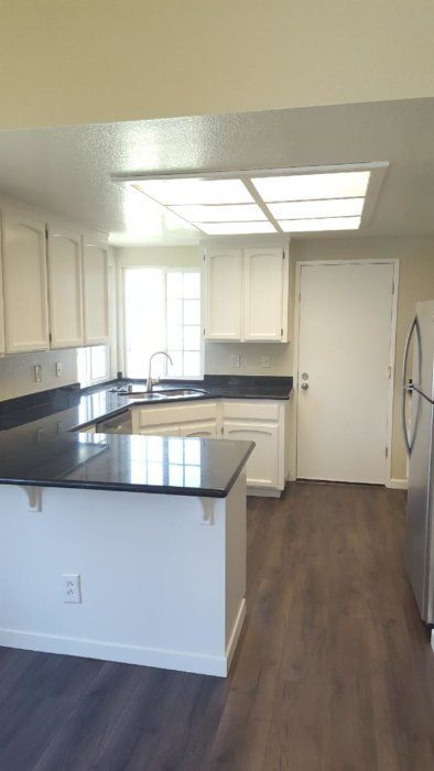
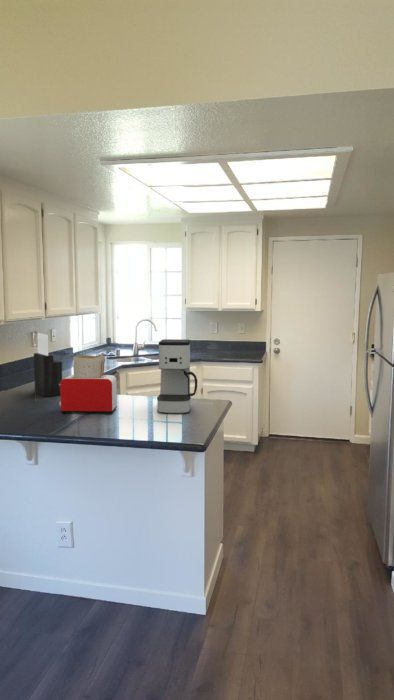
+ coffee maker [156,338,198,415]
+ toaster [58,354,118,415]
+ knife block [33,332,63,398]
